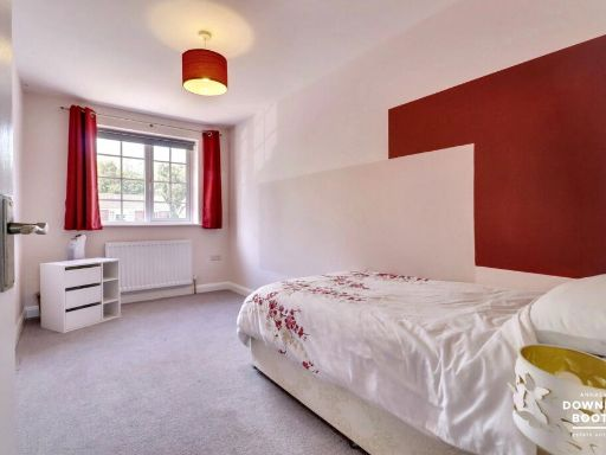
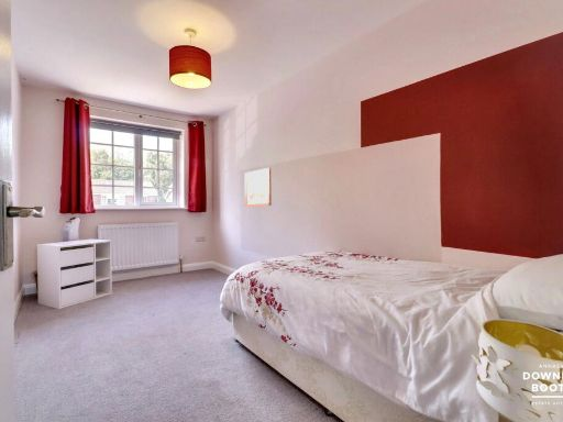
+ picture frame [244,167,273,208]
